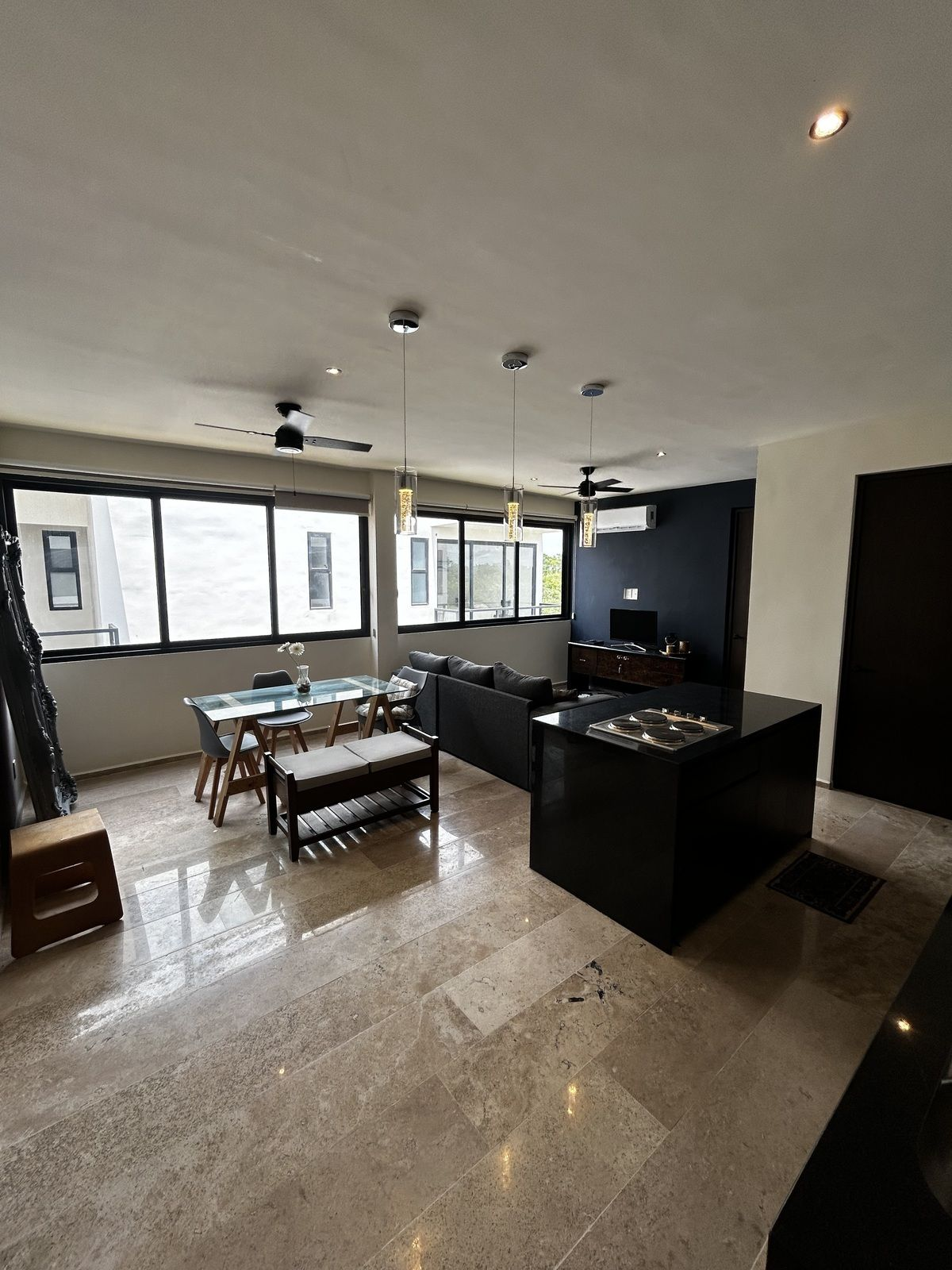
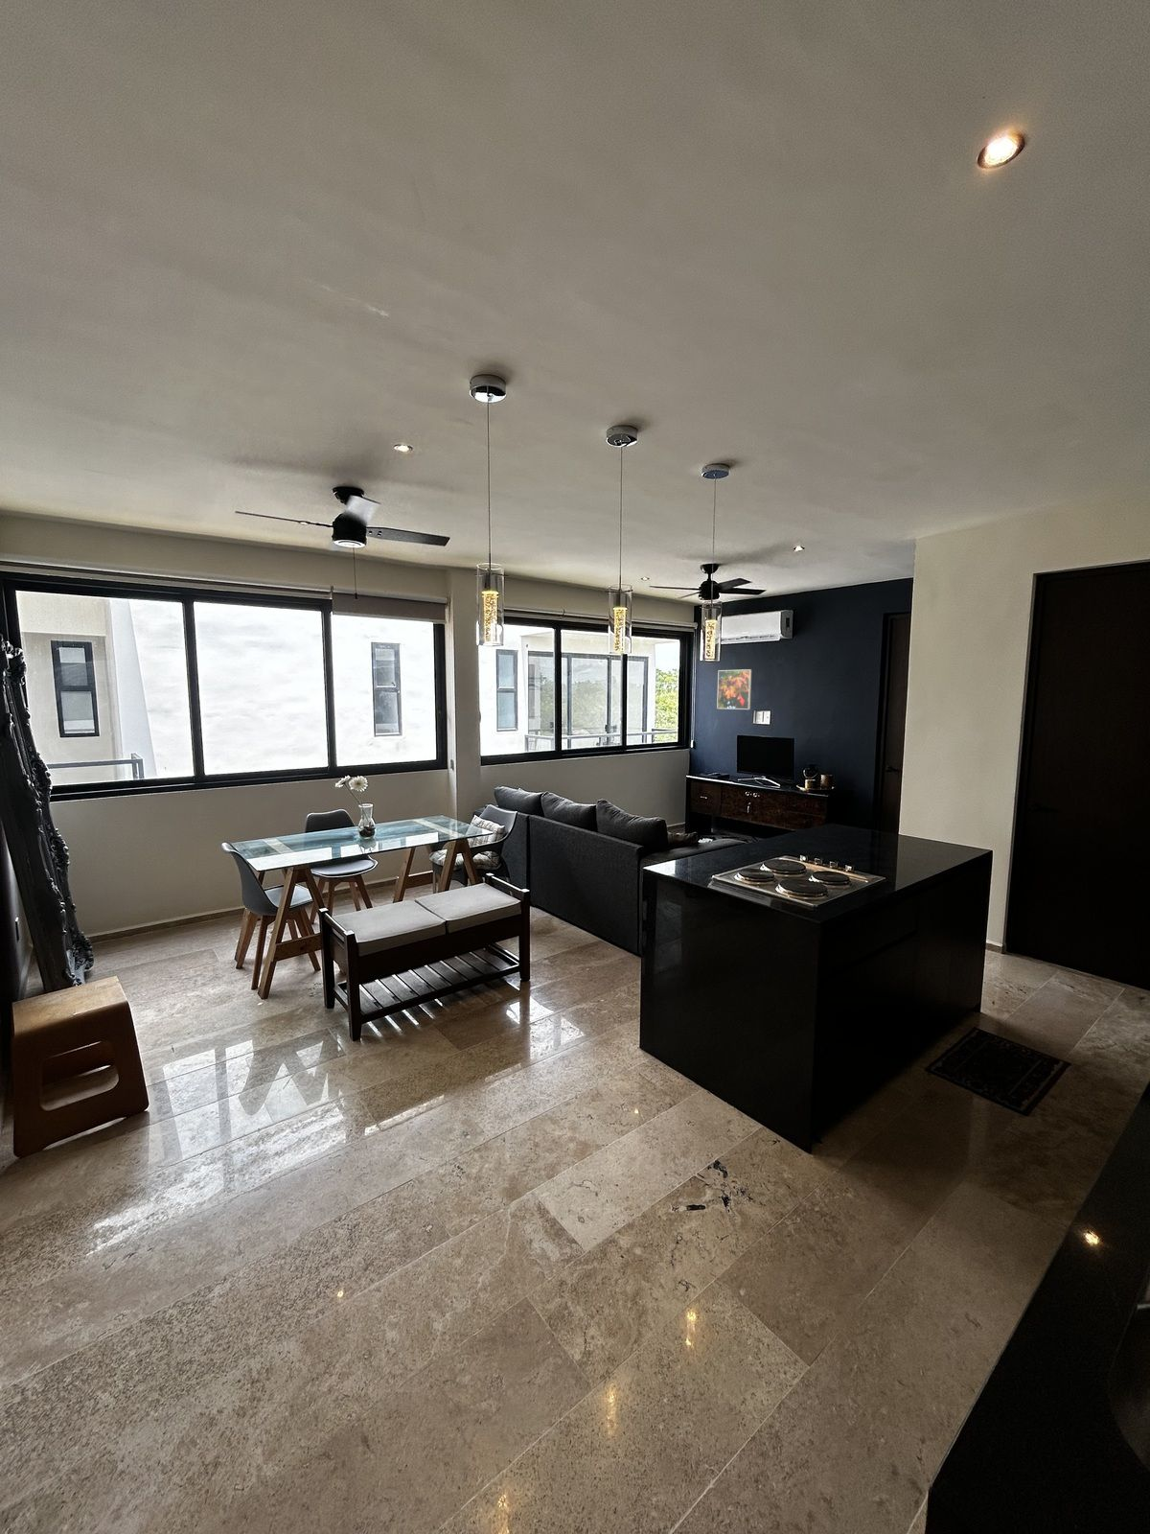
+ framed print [716,668,753,710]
